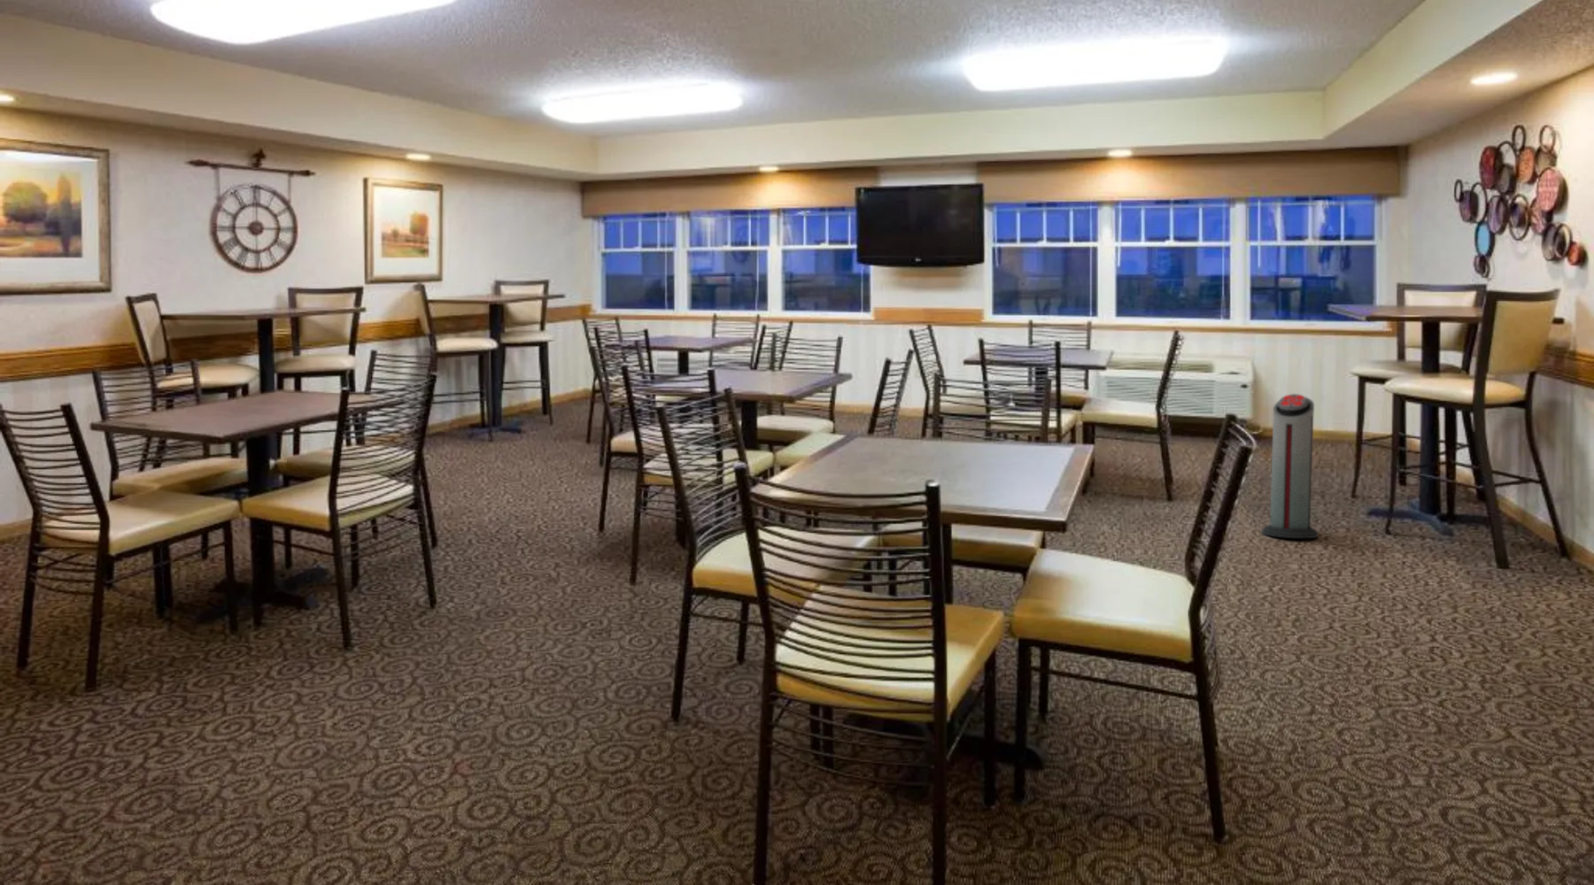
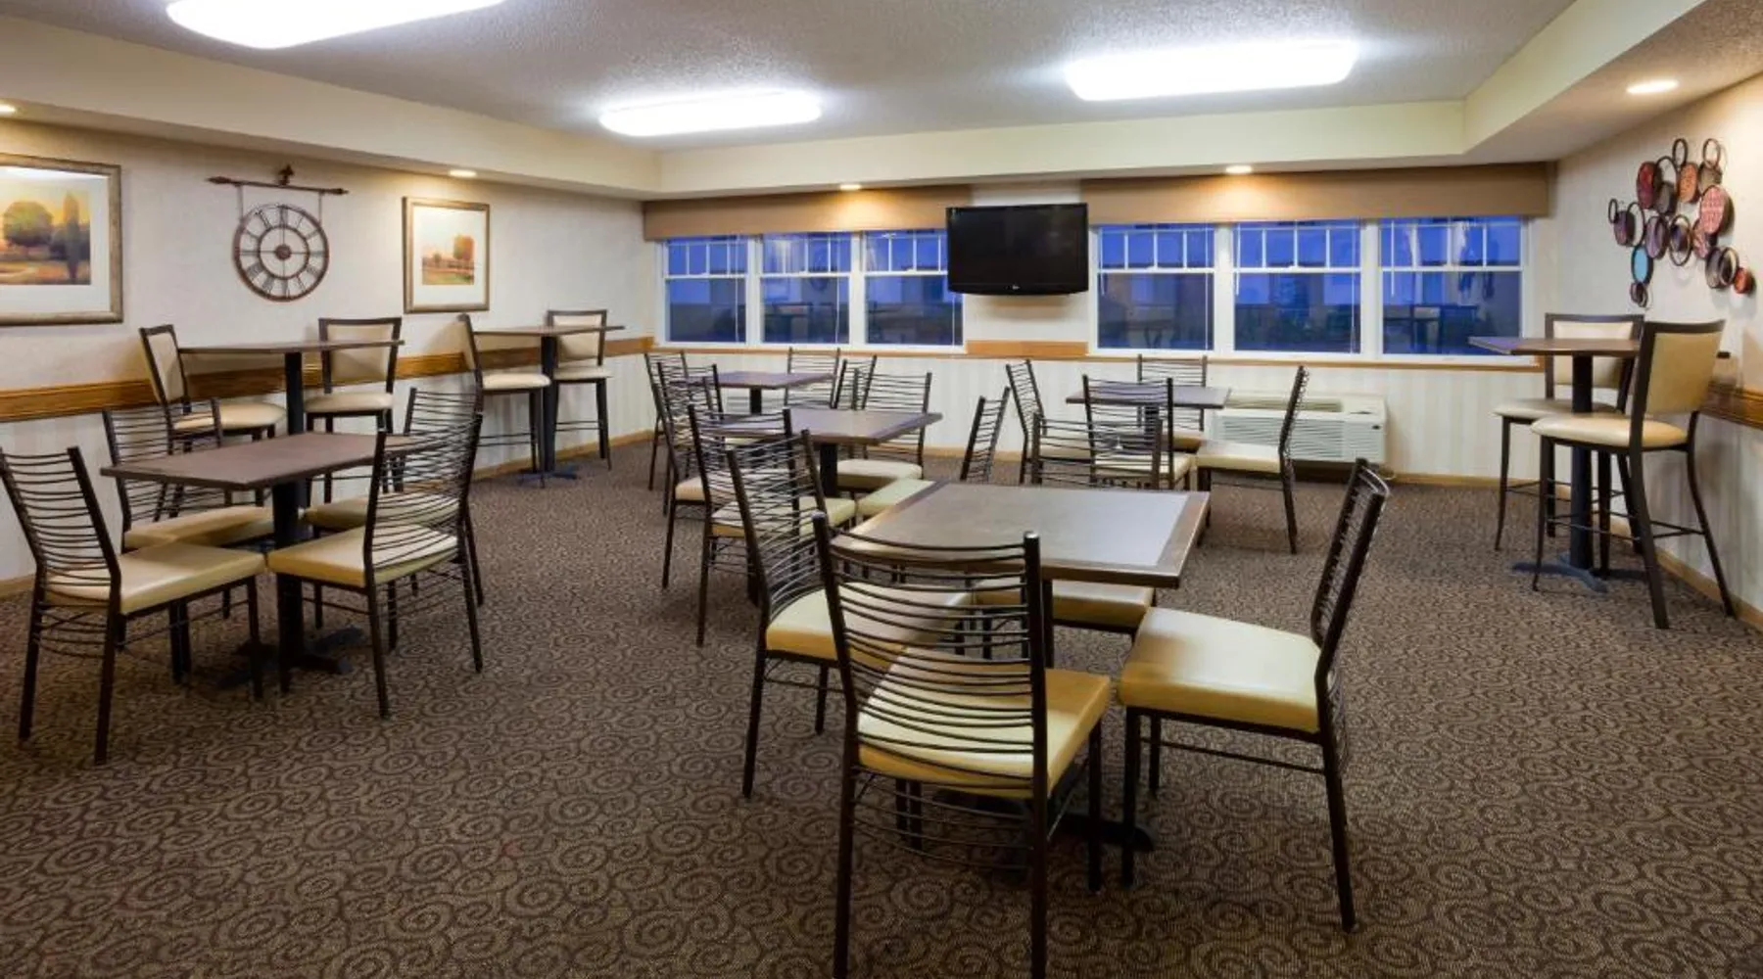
- air purifier [1261,393,1319,540]
